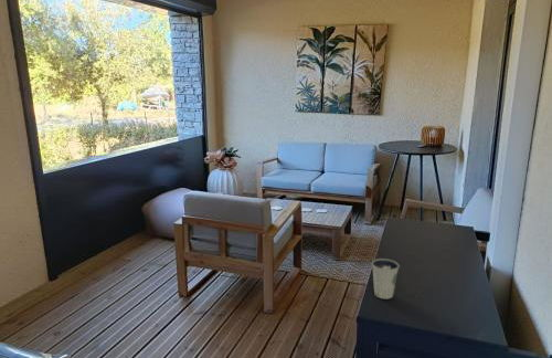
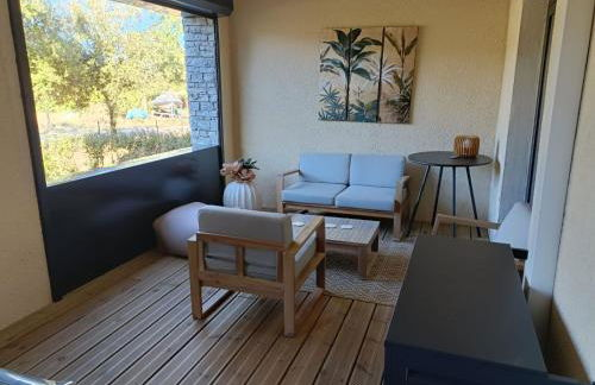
- dixie cup [371,257,401,301]
